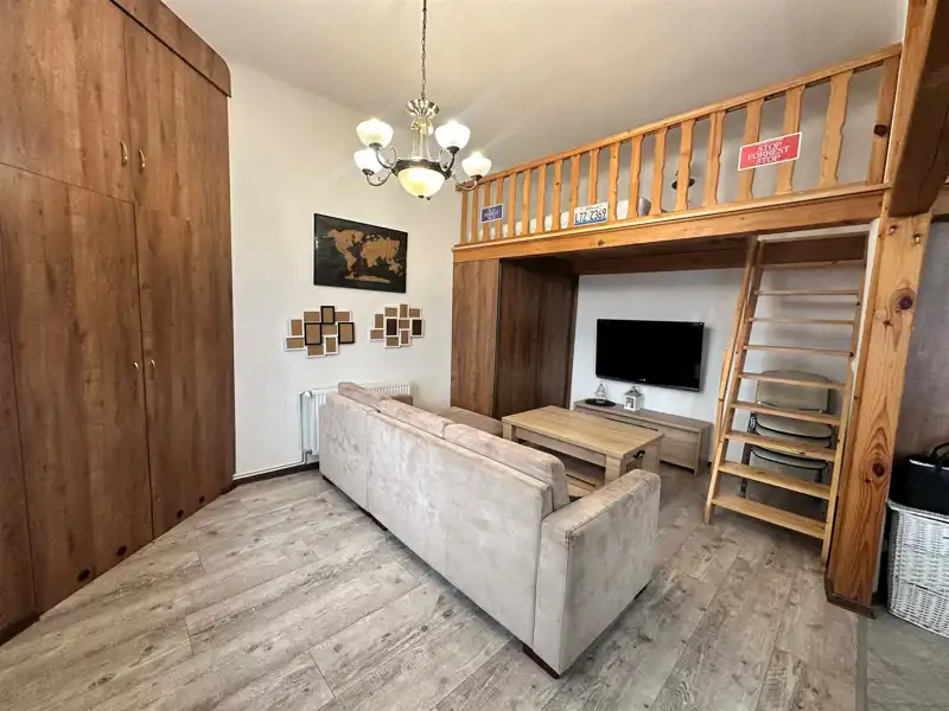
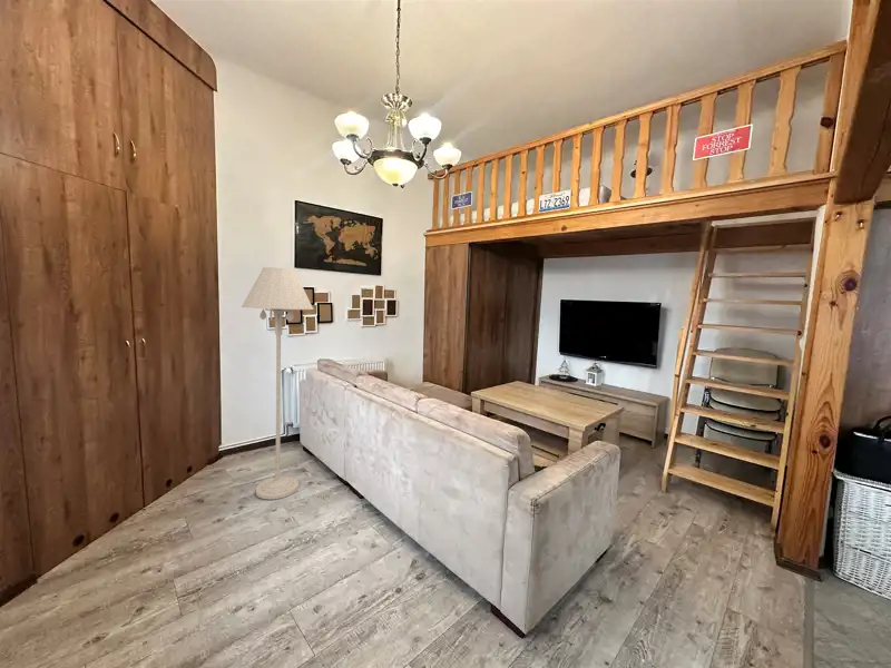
+ floor lamp [241,266,314,501]
